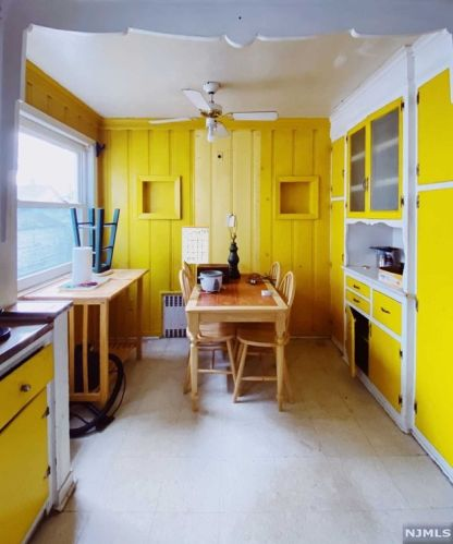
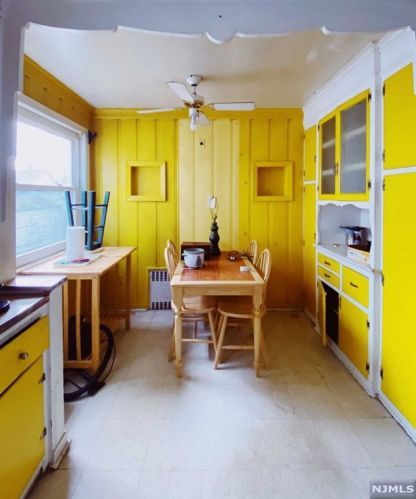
- calendar [181,220,210,265]
